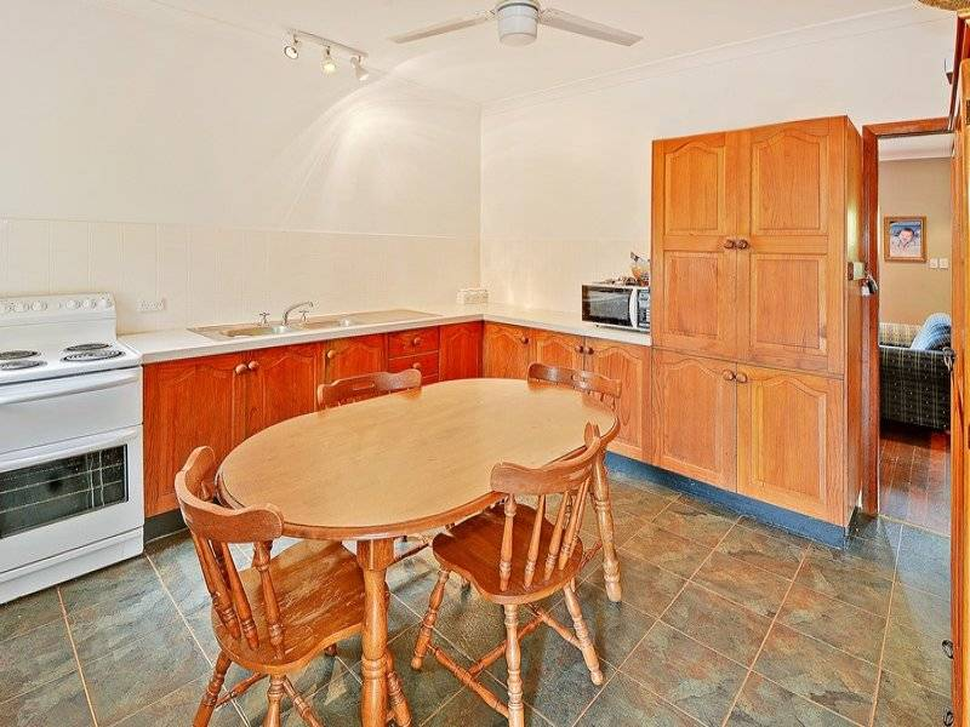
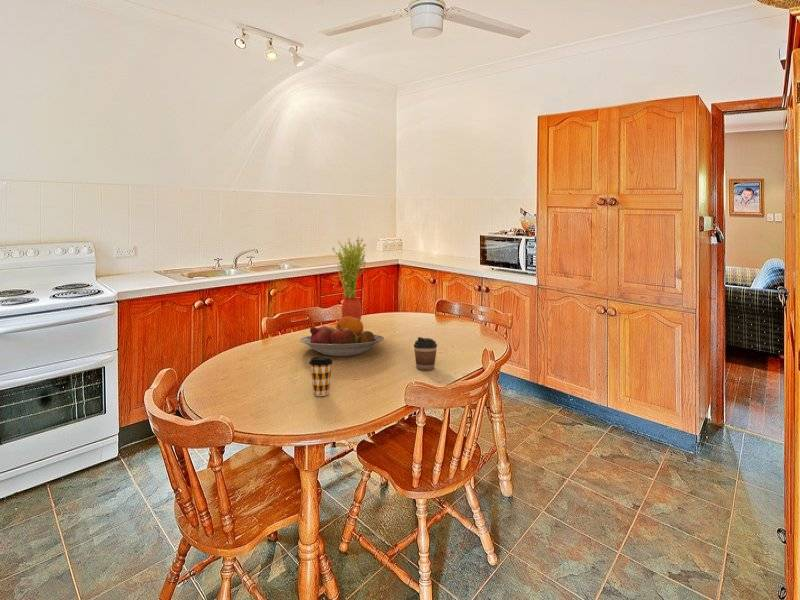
+ coffee cup [308,356,334,397]
+ coffee cup [413,336,438,371]
+ potted plant [331,236,367,321]
+ fruit bowl [299,316,385,357]
